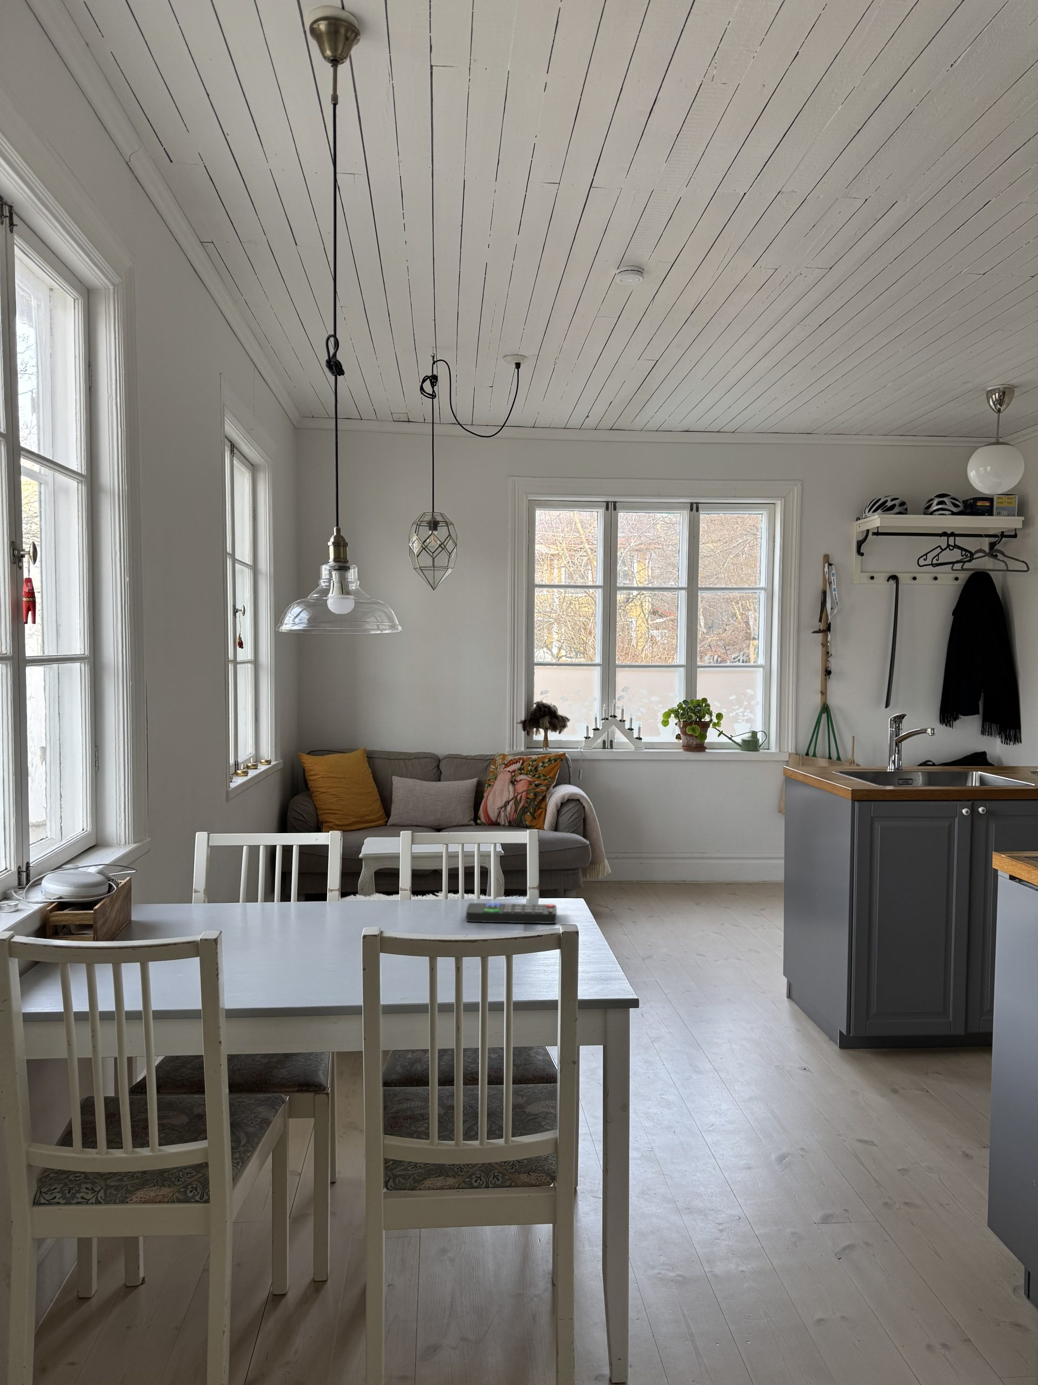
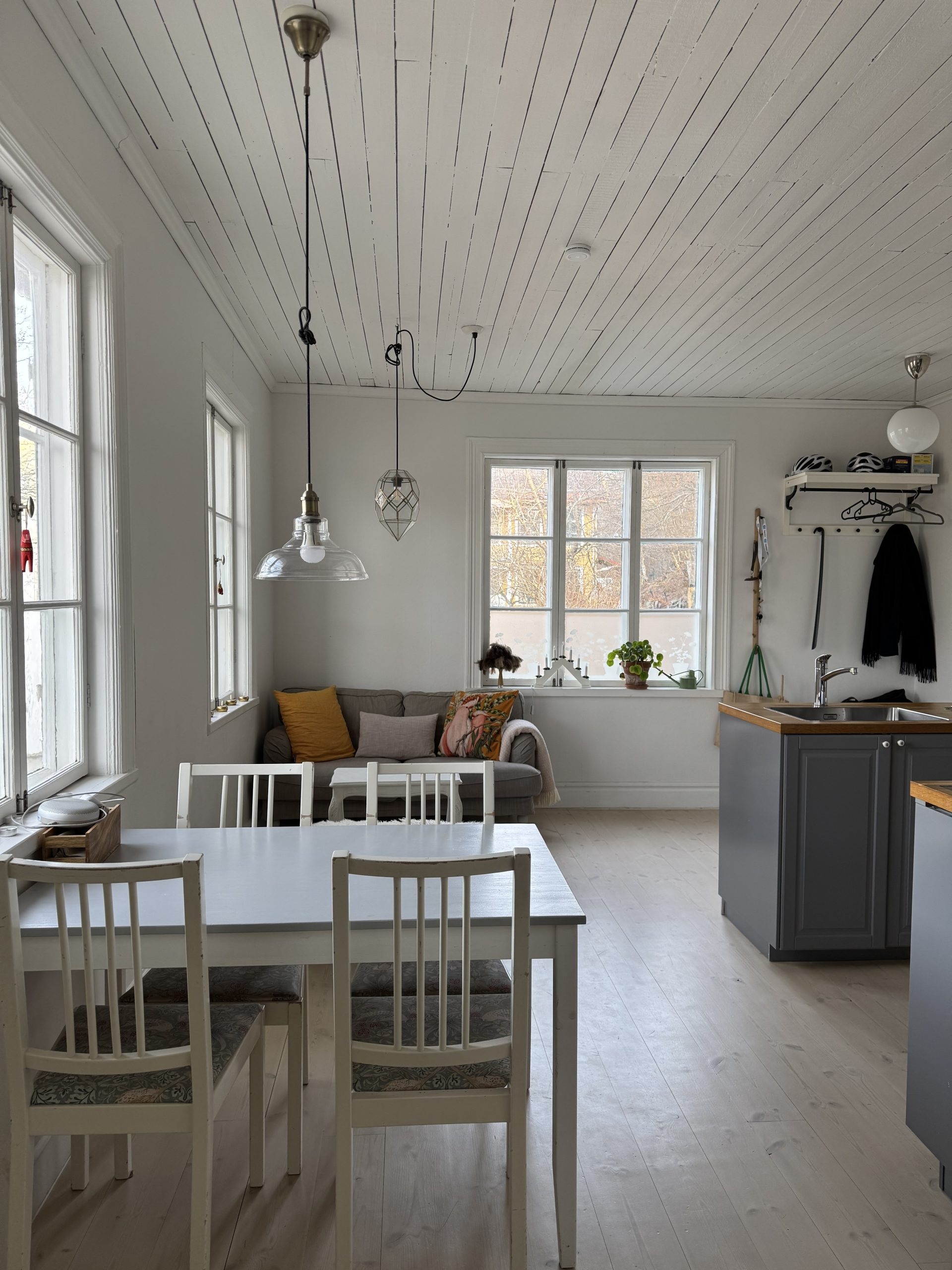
- remote control [466,902,557,924]
